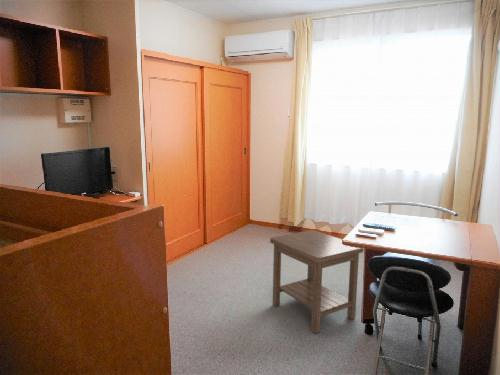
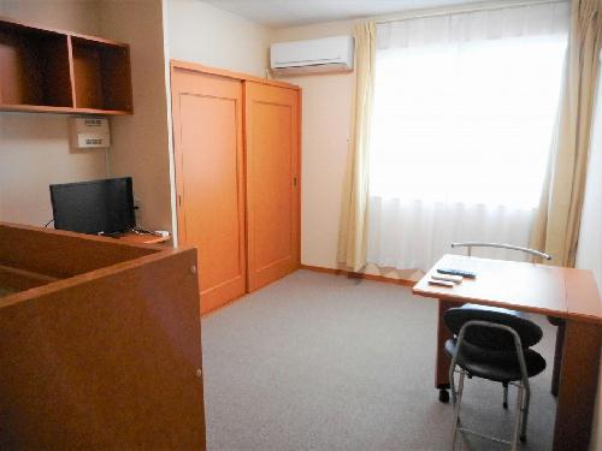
- side table [269,229,365,334]
